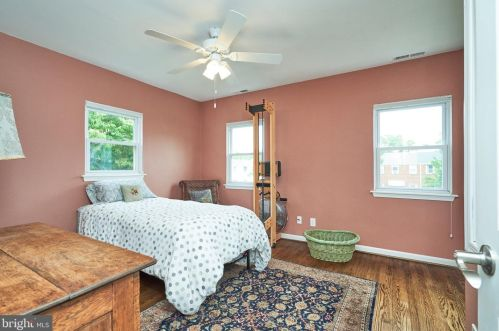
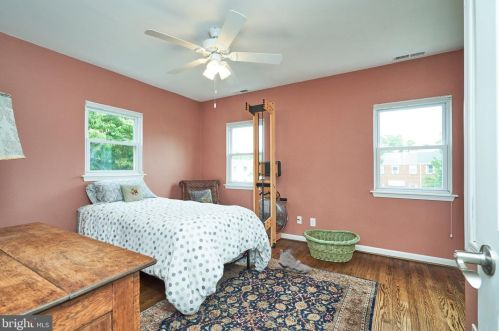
+ sneaker [277,248,311,274]
